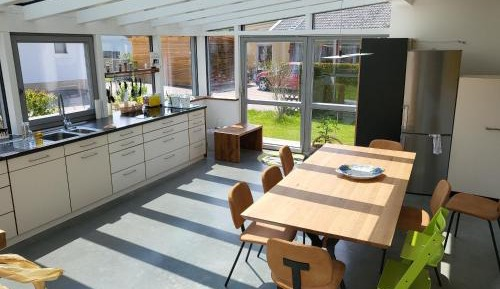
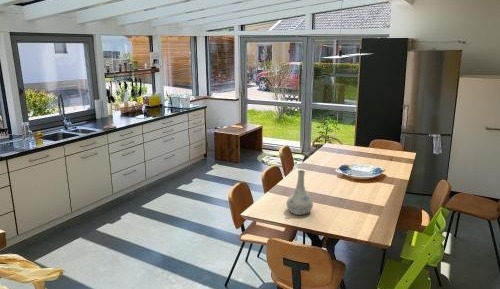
+ vase [286,169,314,216]
